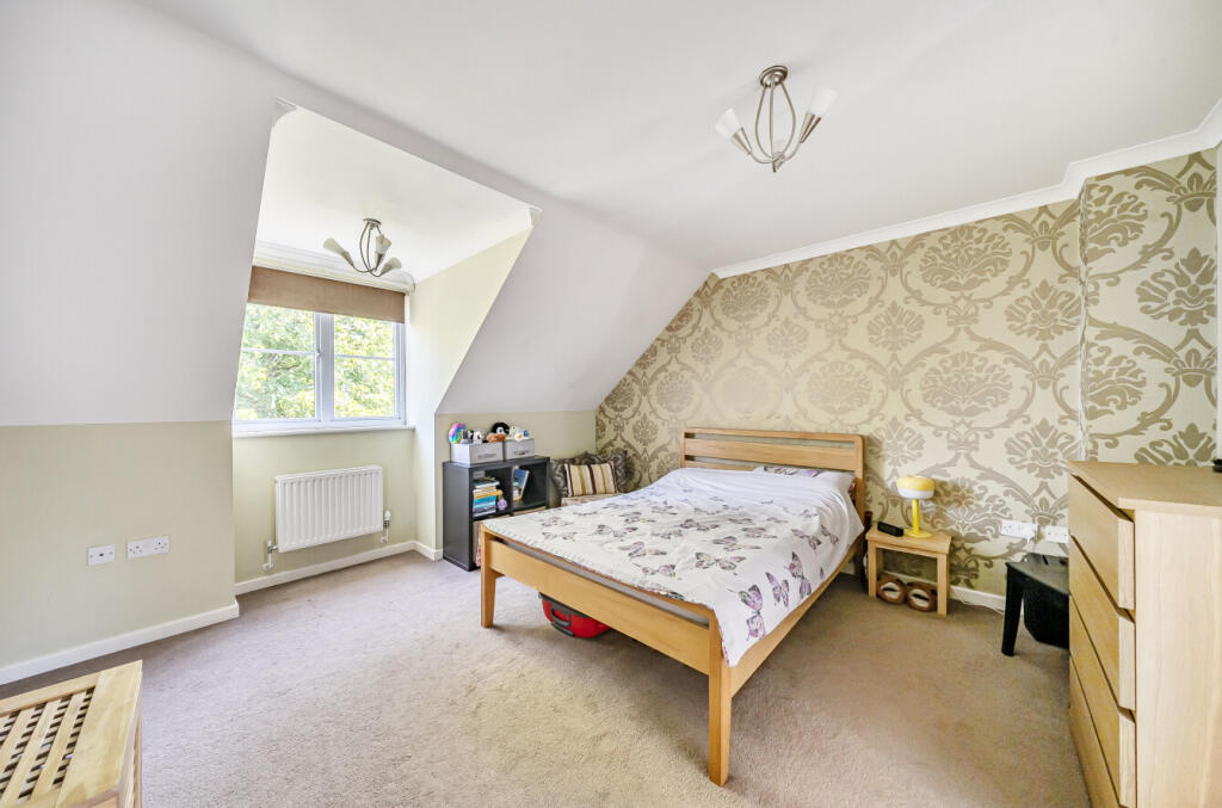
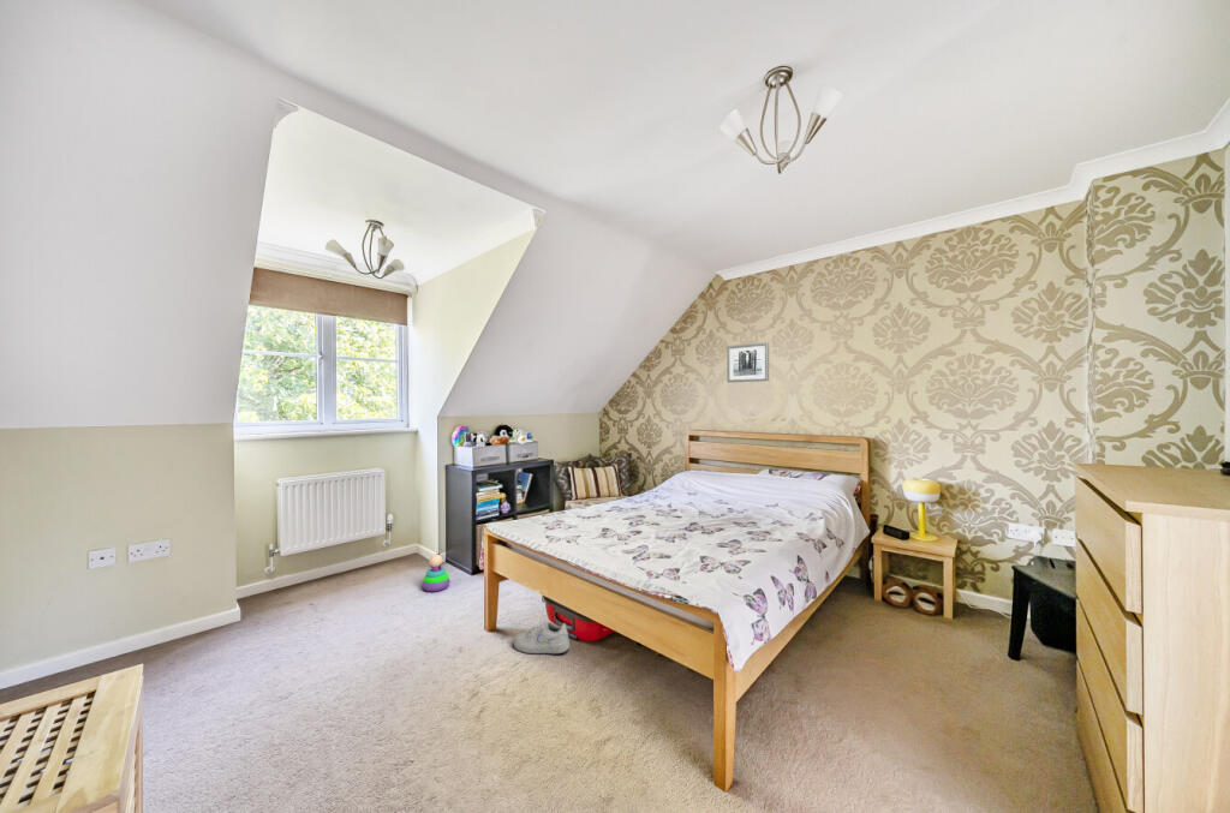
+ stacking toy [422,552,452,593]
+ shoe [513,620,571,654]
+ wall art [726,341,770,383]
